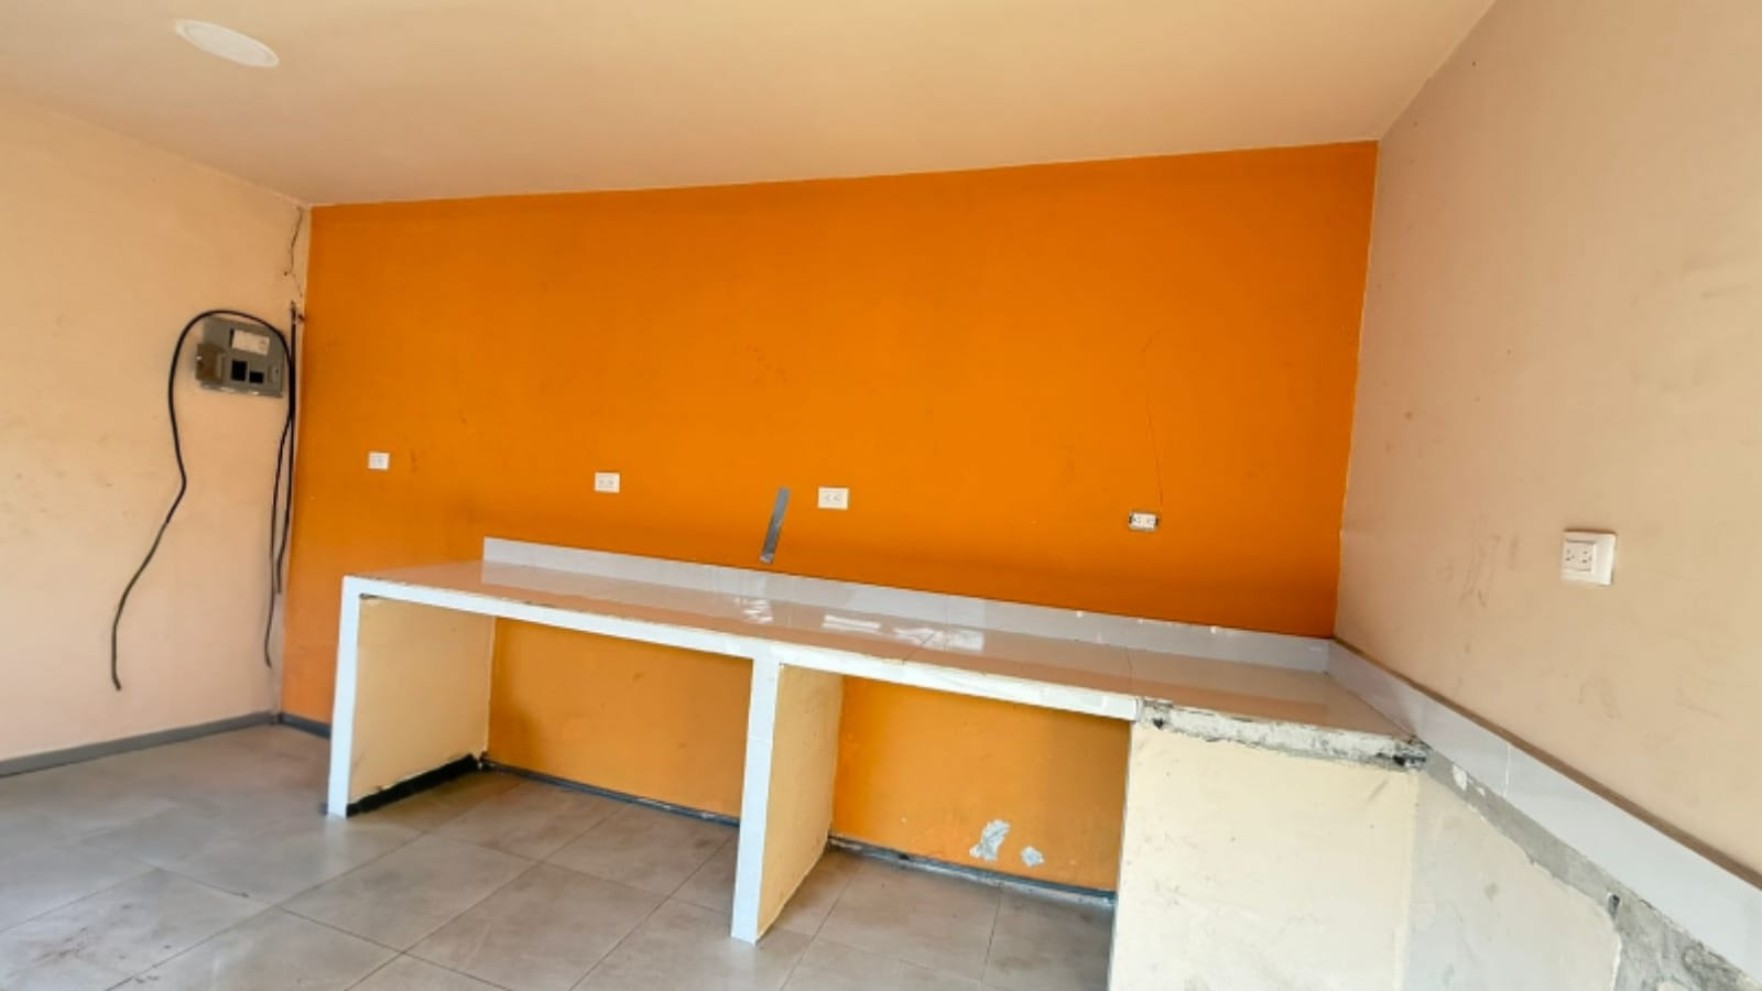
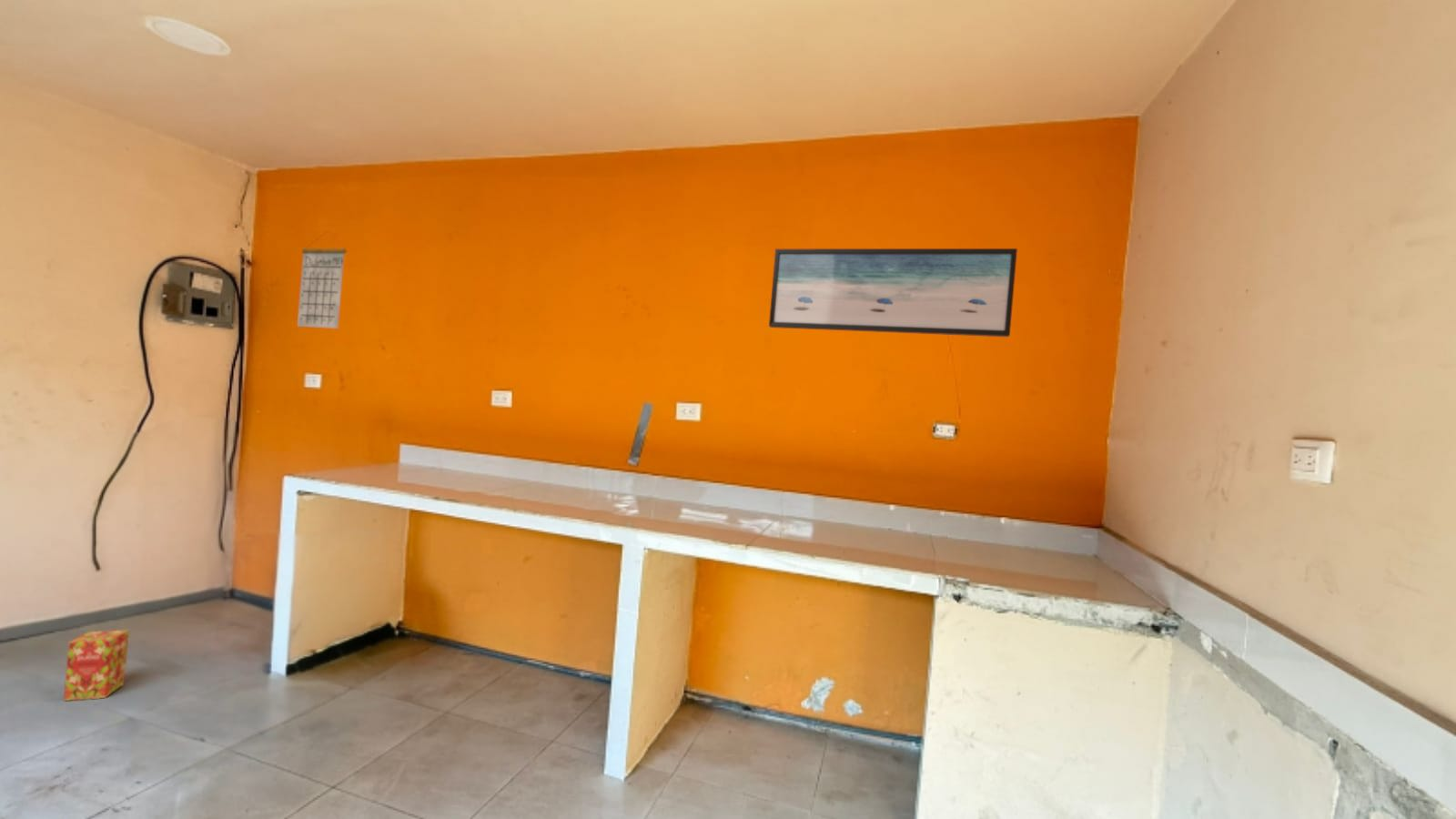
+ wall art [768,248,1018,338]
+ calendar [297,230,348,329]
+ cardboard box [63,629,130,702]
